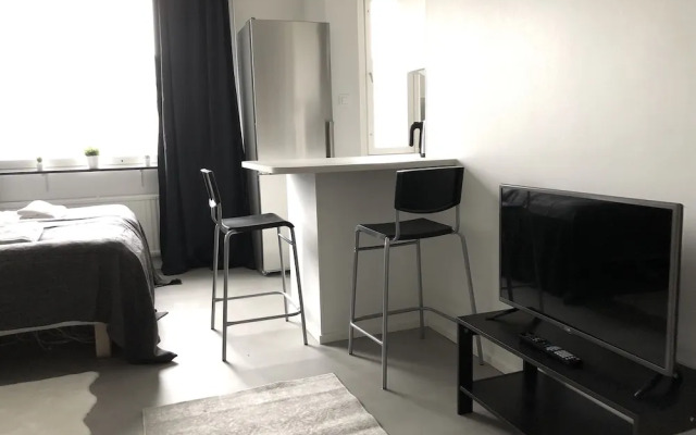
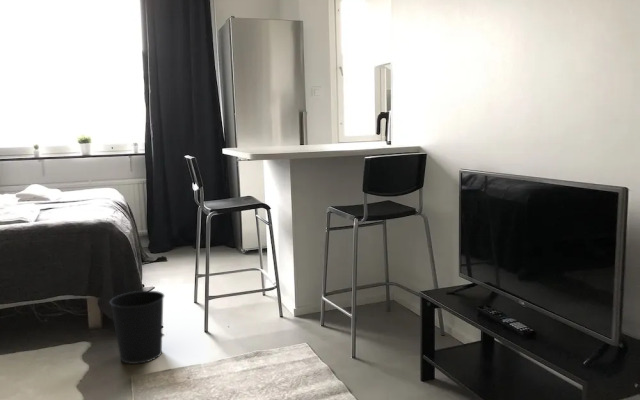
+ wastebasket [109,290,165,365]
